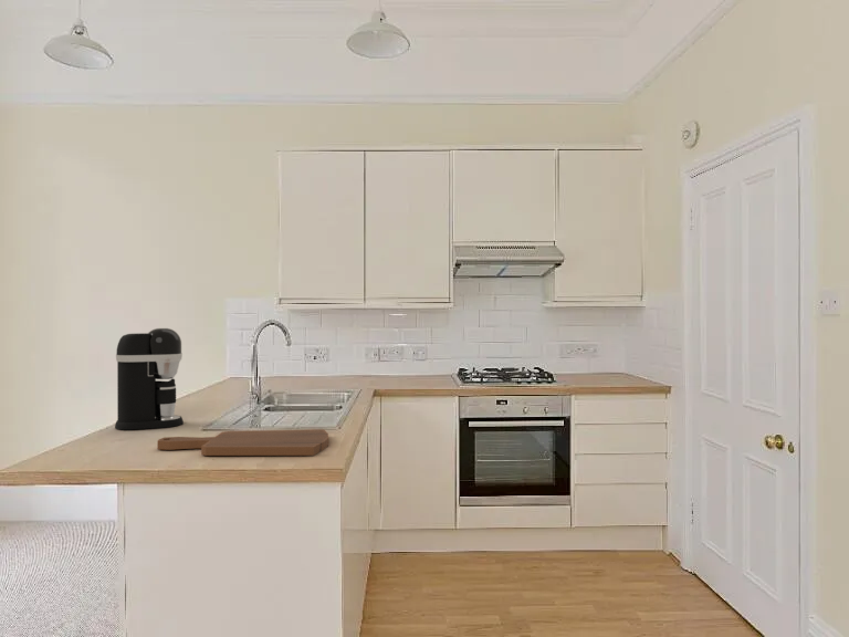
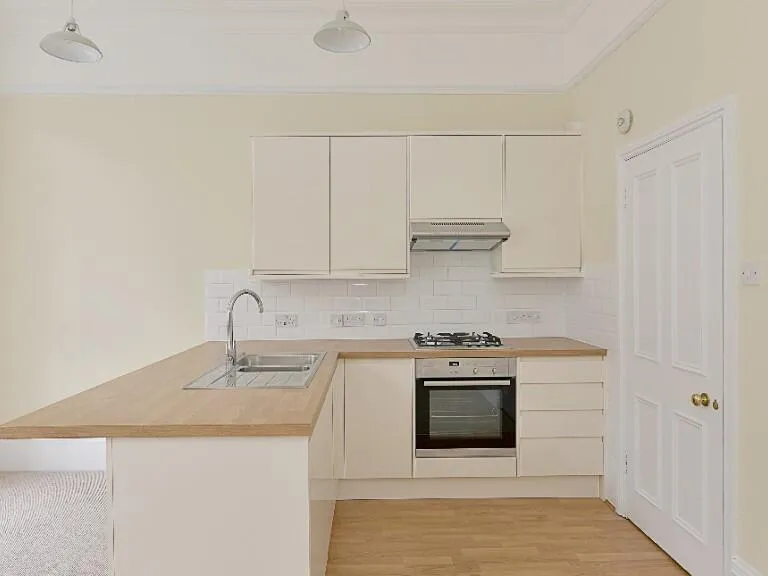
- coffee maker [114,327,185,431]
- cutting board [156,428,329,457]
